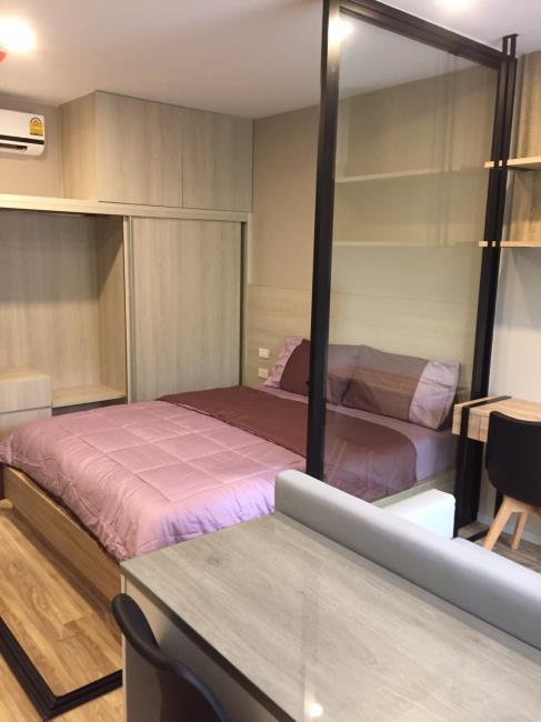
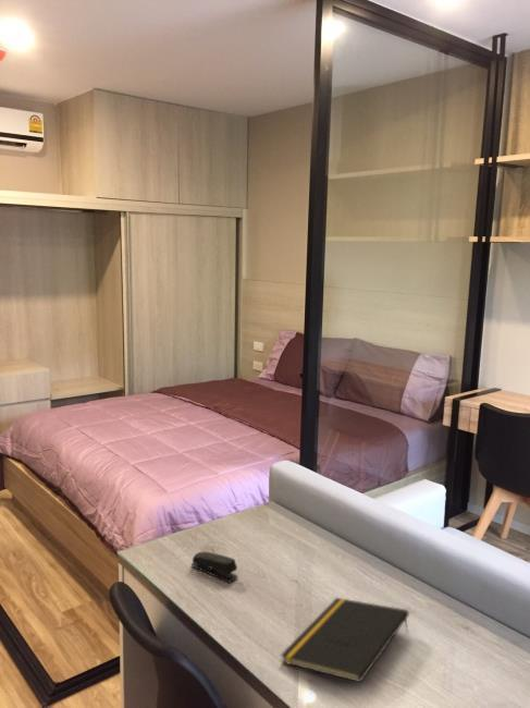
+ notepad [280,597,410,683]
+ stapler [190,551,238,583]
